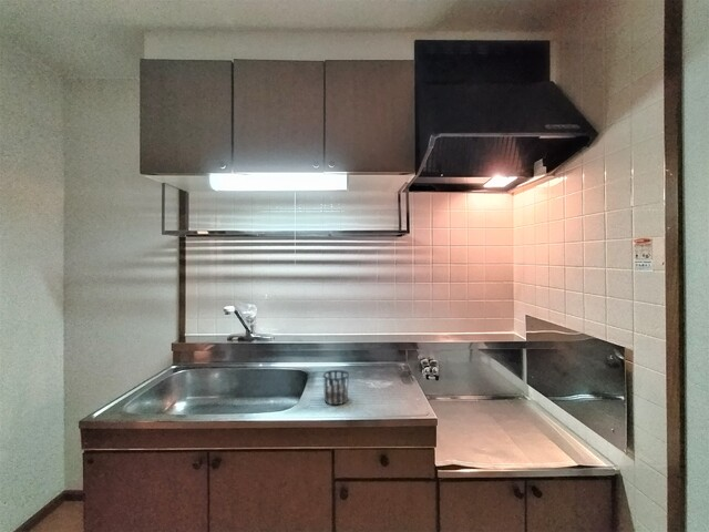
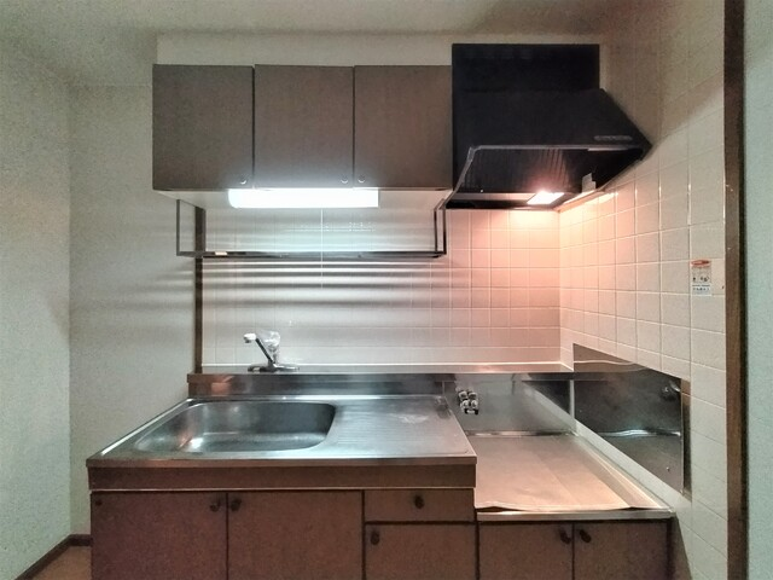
- cup [322,369,350,406]
